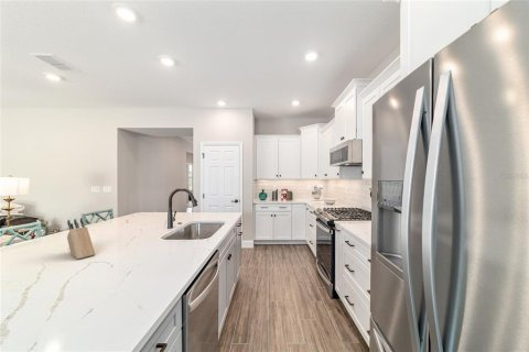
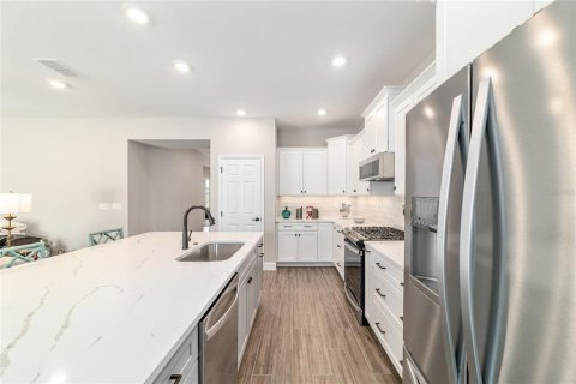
- knife block [66,217,96,261]
